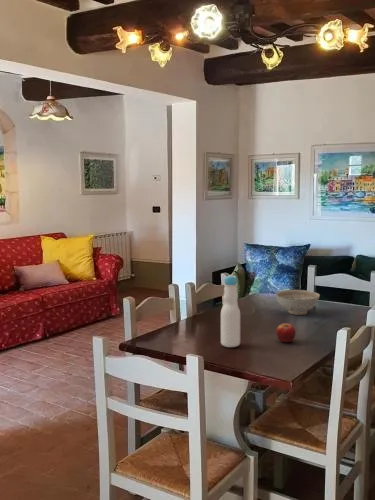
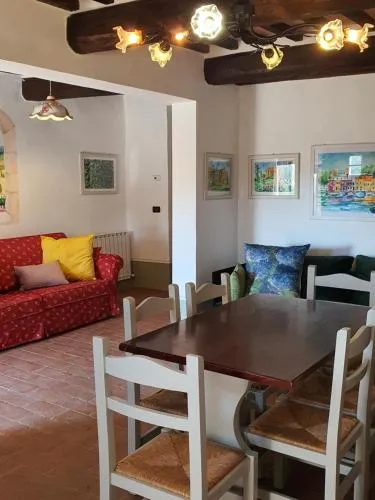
- fruit [275,322,296,343]
- decorative bowl [275,289,321,316]
- bottle [220,274,241,348]
